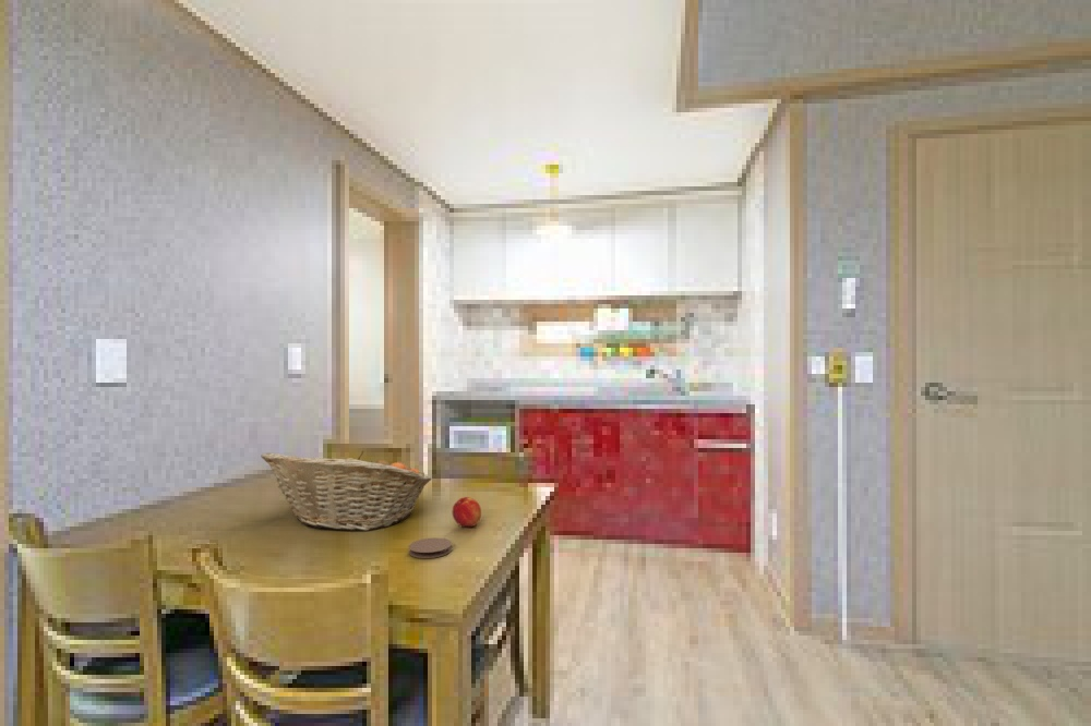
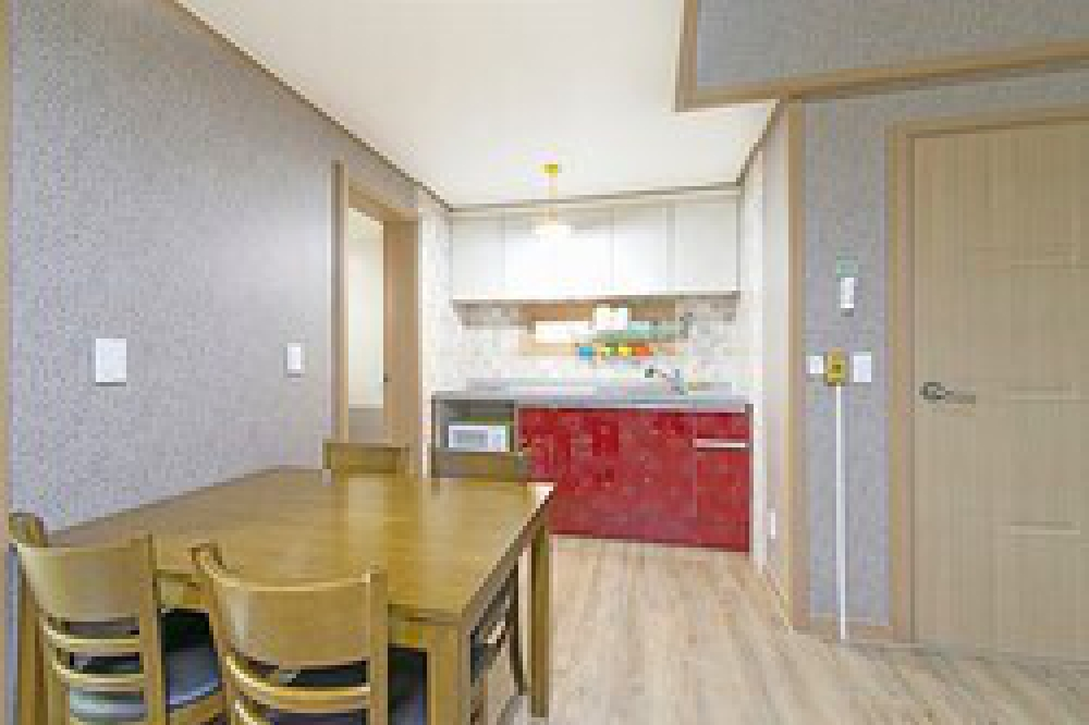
- fruit basket [260,450,432,532]
- coaster [408,536,453,559]
- peach [452,496,482,528]
